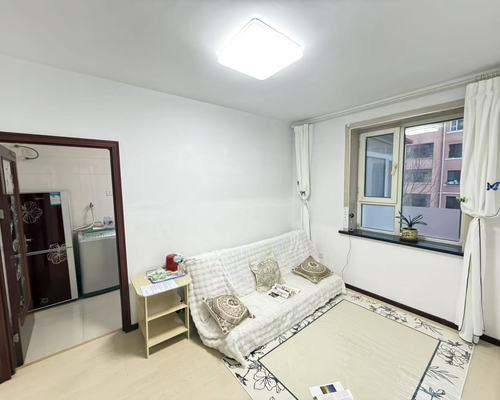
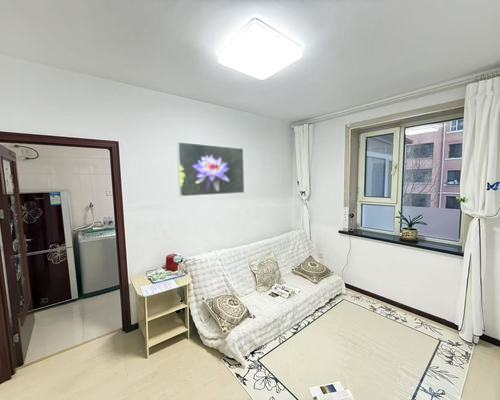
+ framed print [176,141,245,198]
